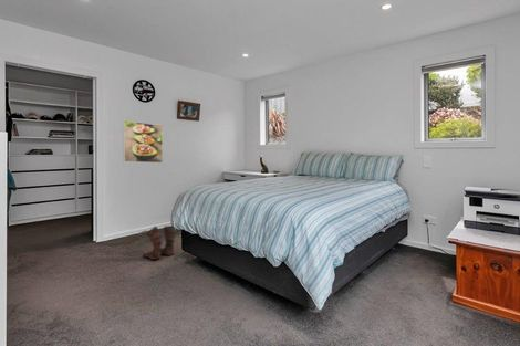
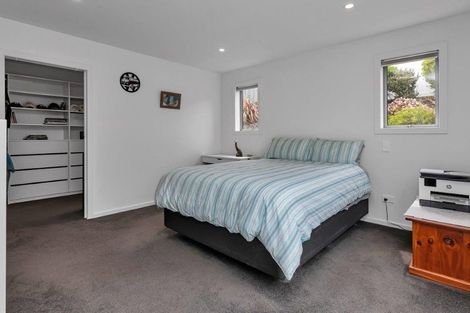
- boots [137,226,177,261]
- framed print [122,119,164,164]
